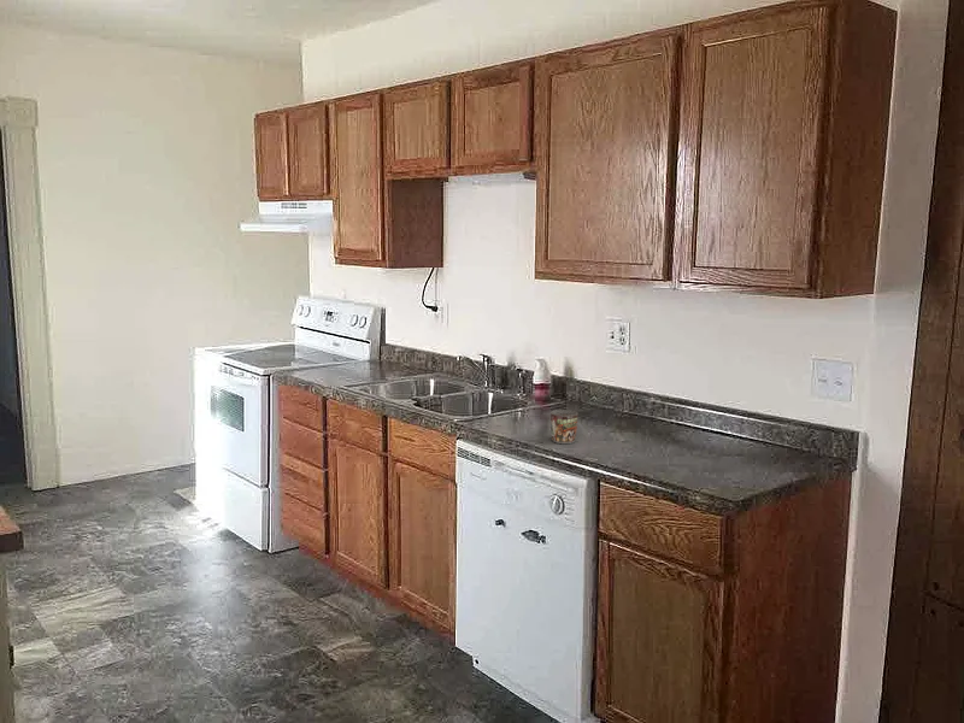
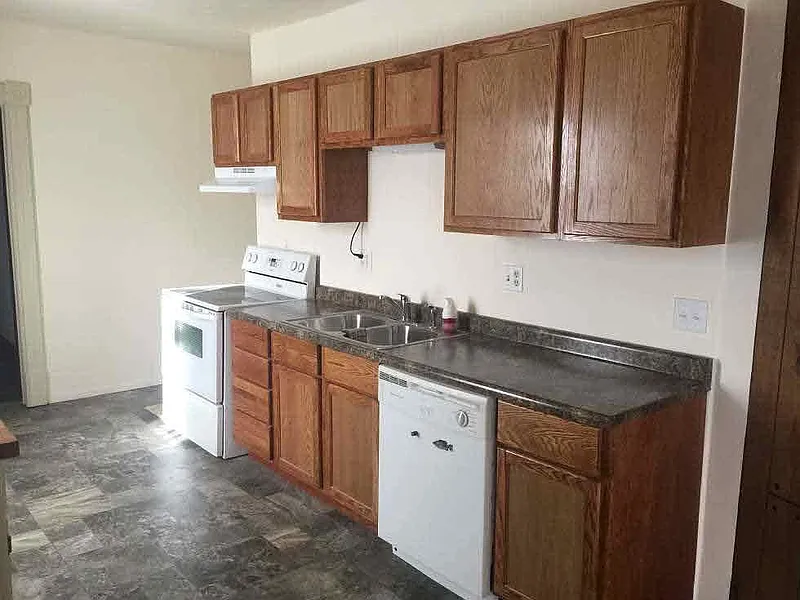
- mug [549,408,578,445]
